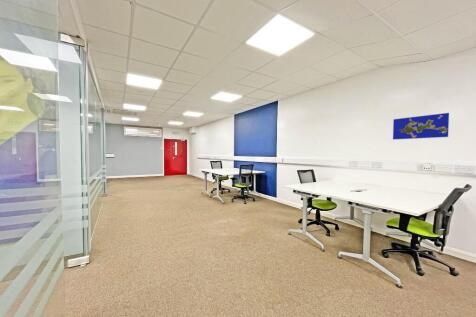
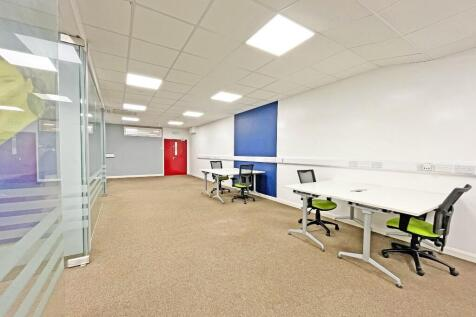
- world map [392,112,450,141]
